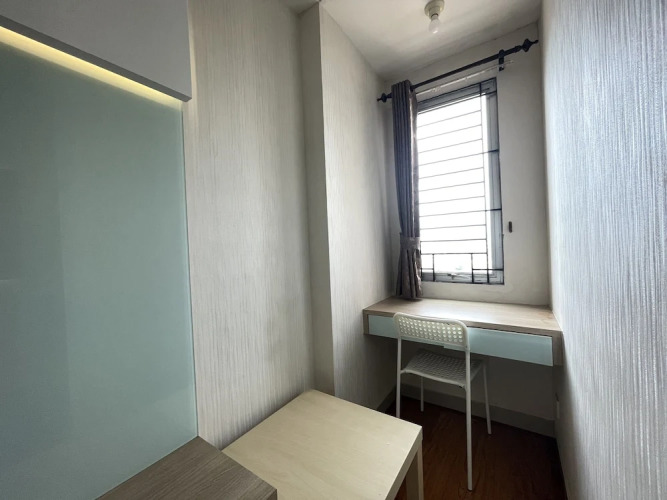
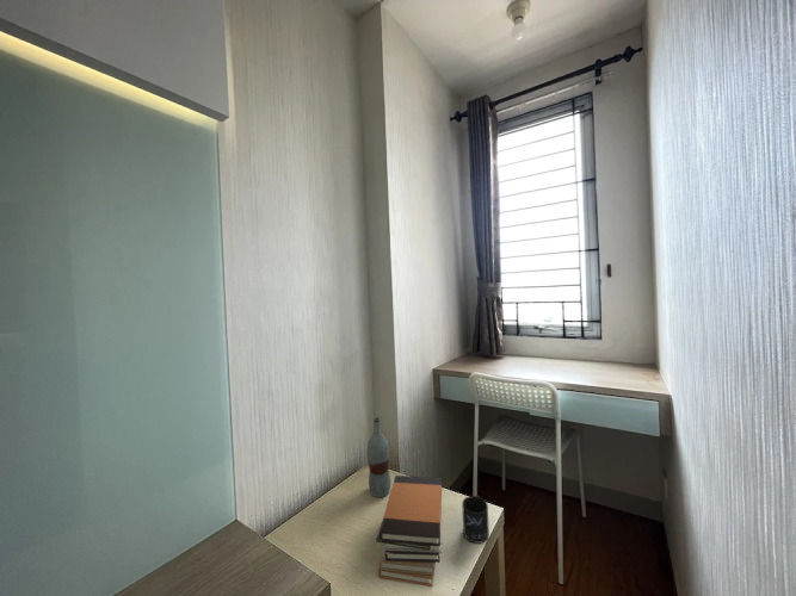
+ book stack [375,474,443,588]
+ mug [461,495,490,545]
+ bottle [366,416,391,498]
